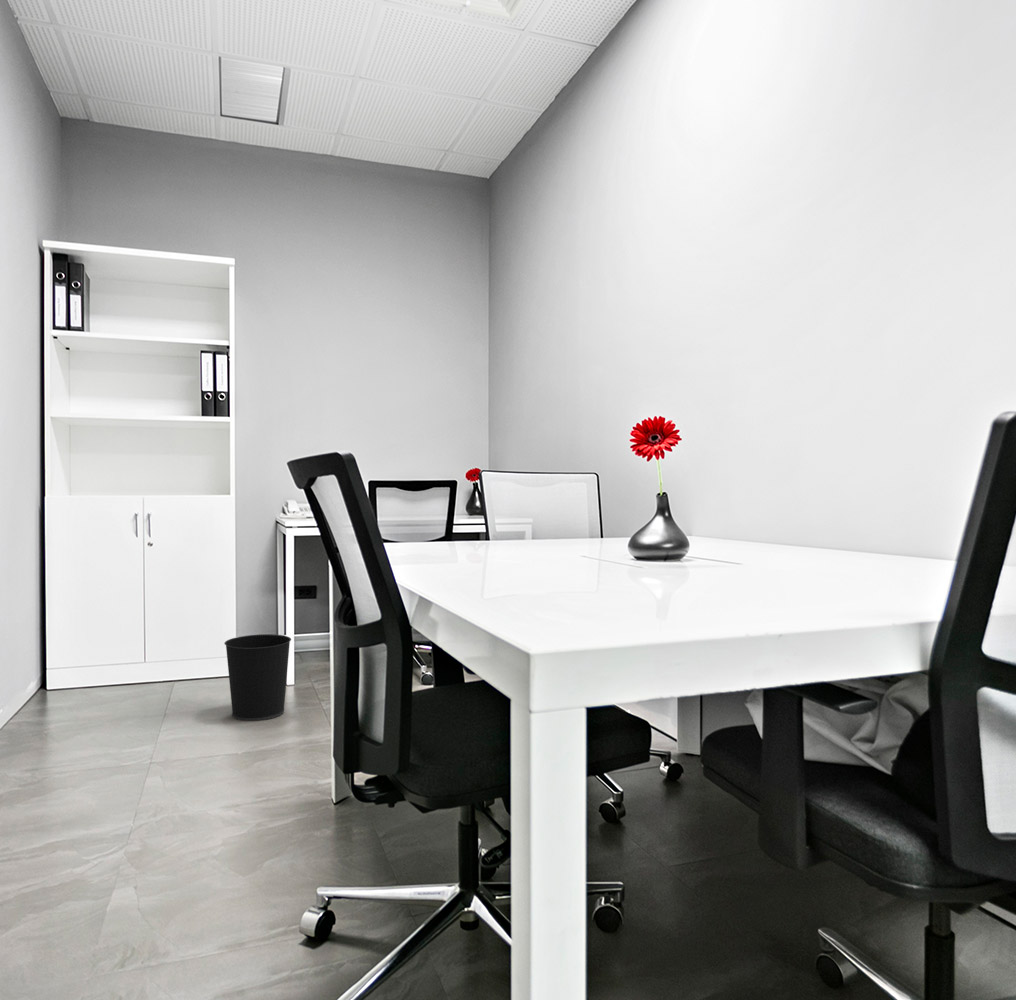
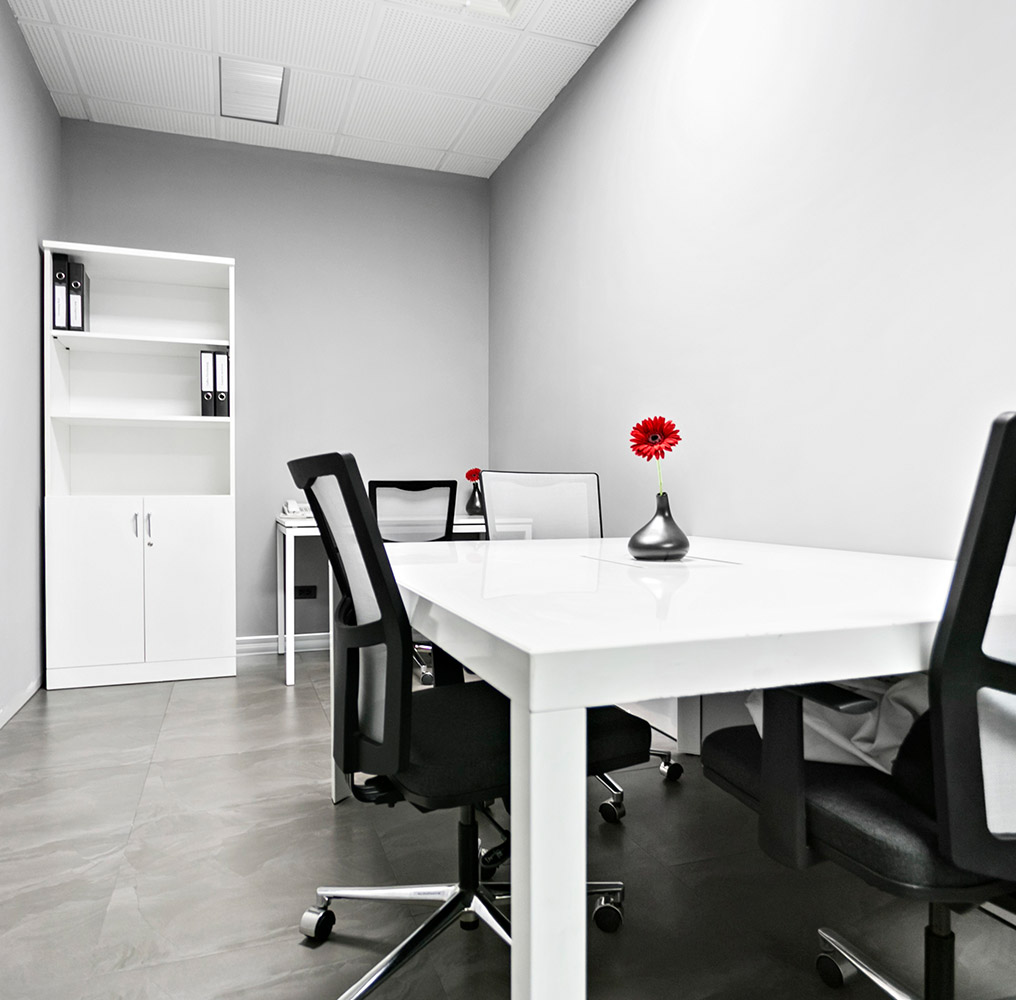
- wastebasket [223,633,292,722]
